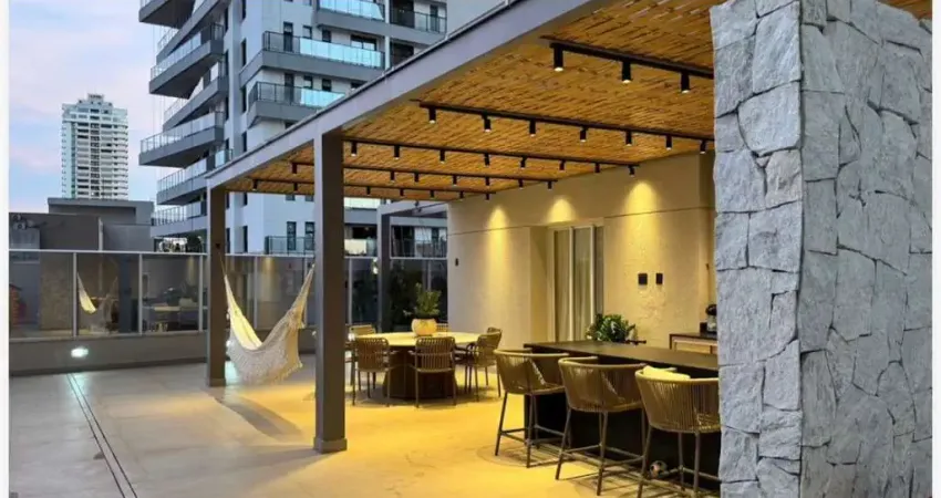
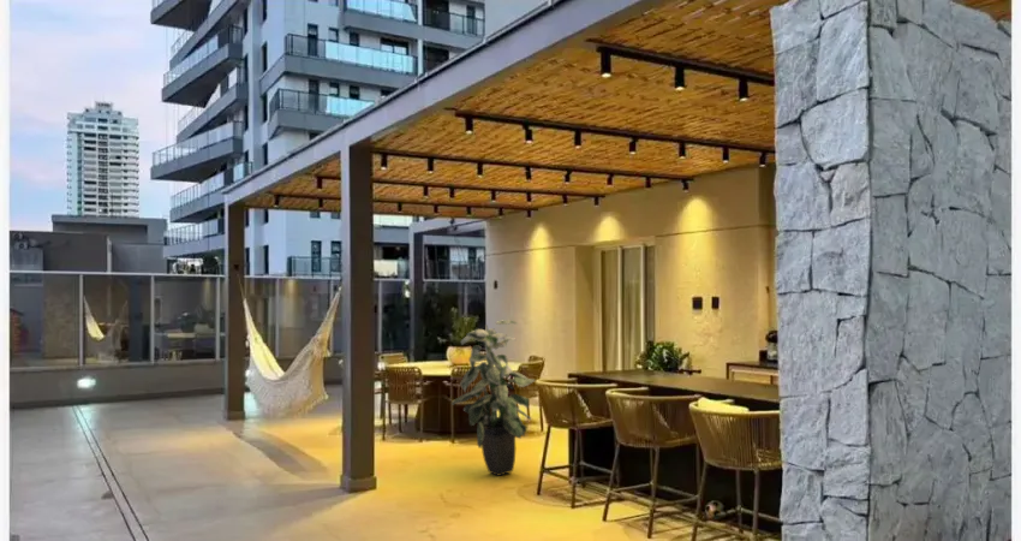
+ indoor plant [450,319,537,477]
